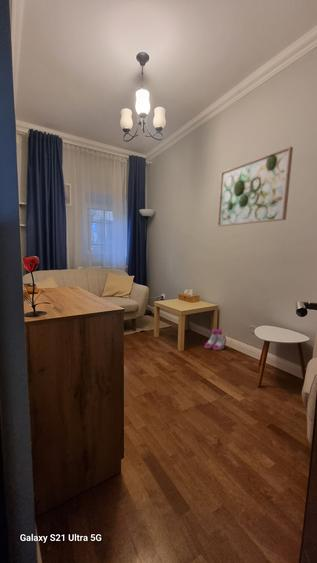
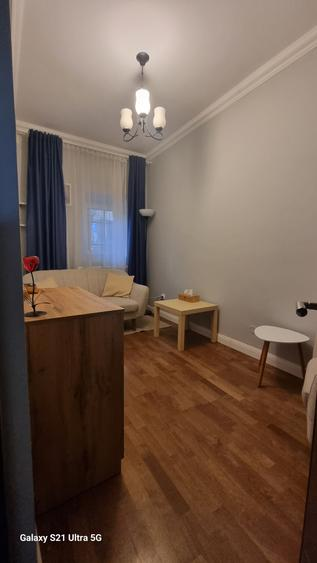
- boots [204,328,227,351]
- wall art [217,145,294,227]
